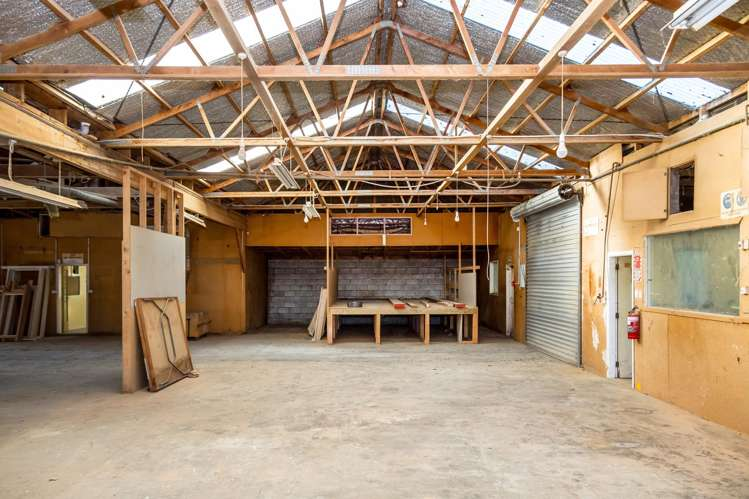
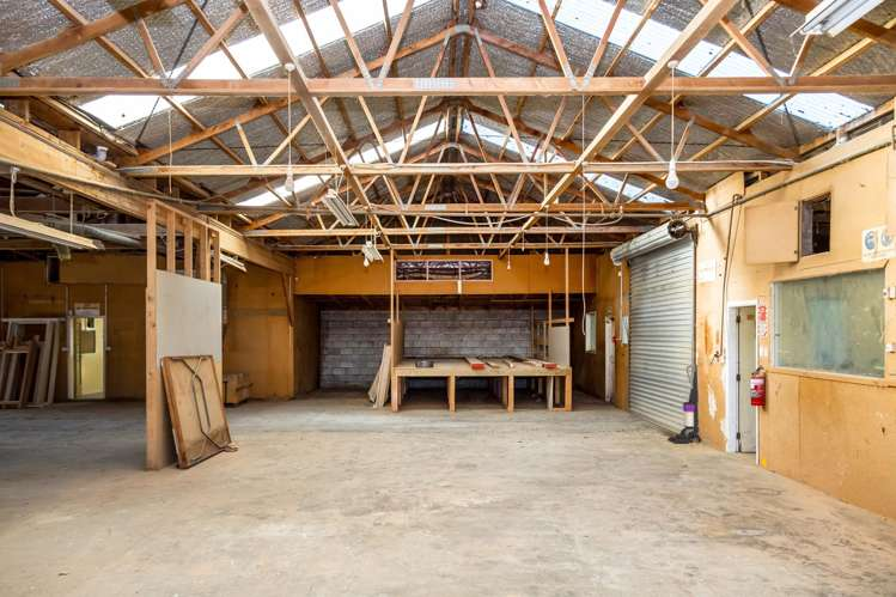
+ vacuum cleaner [666,364,703,445]
